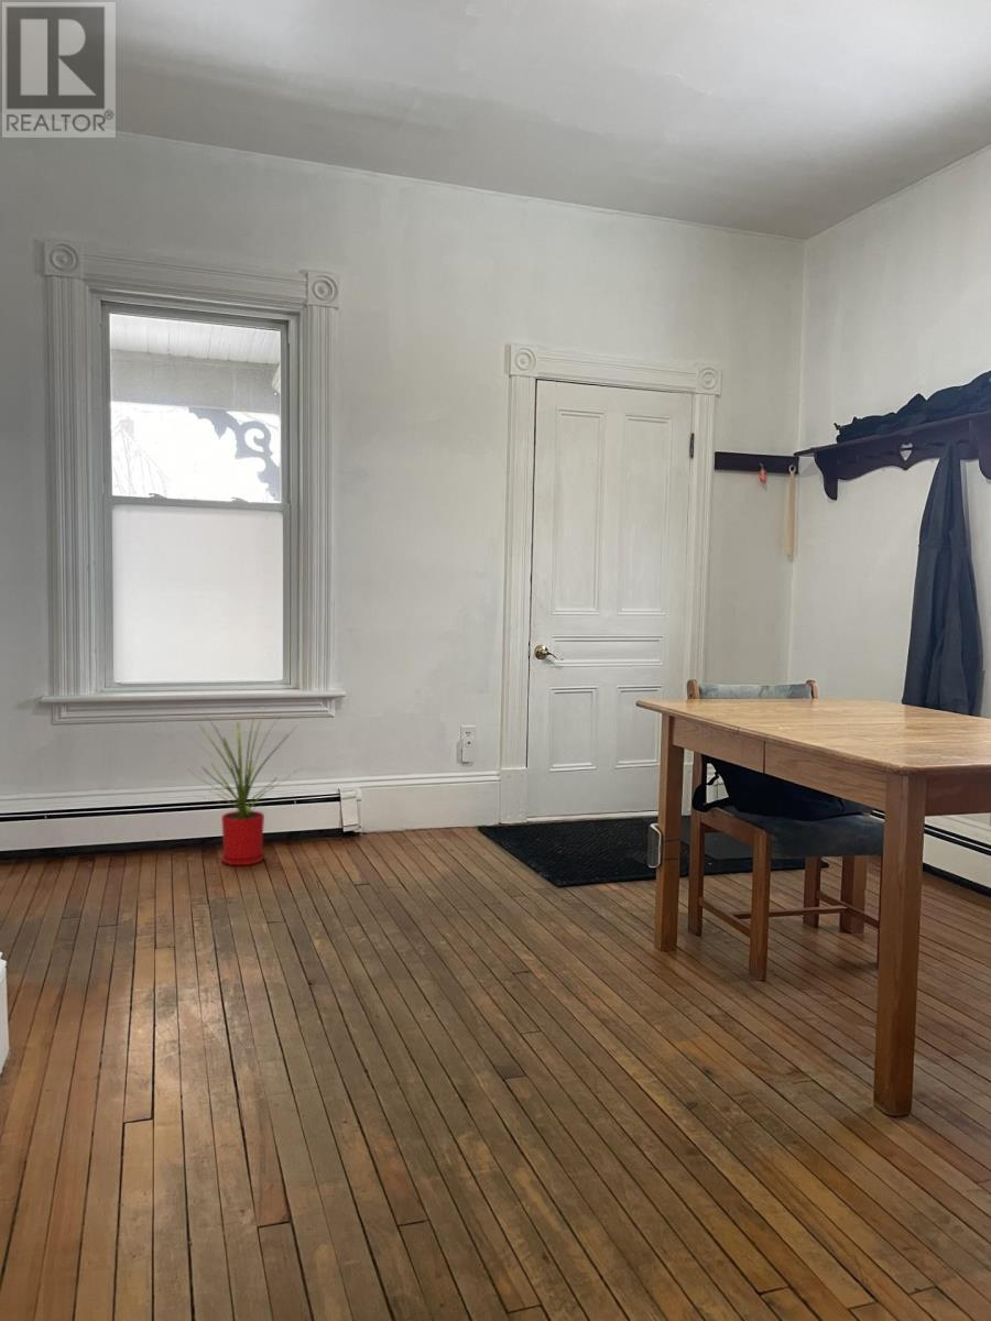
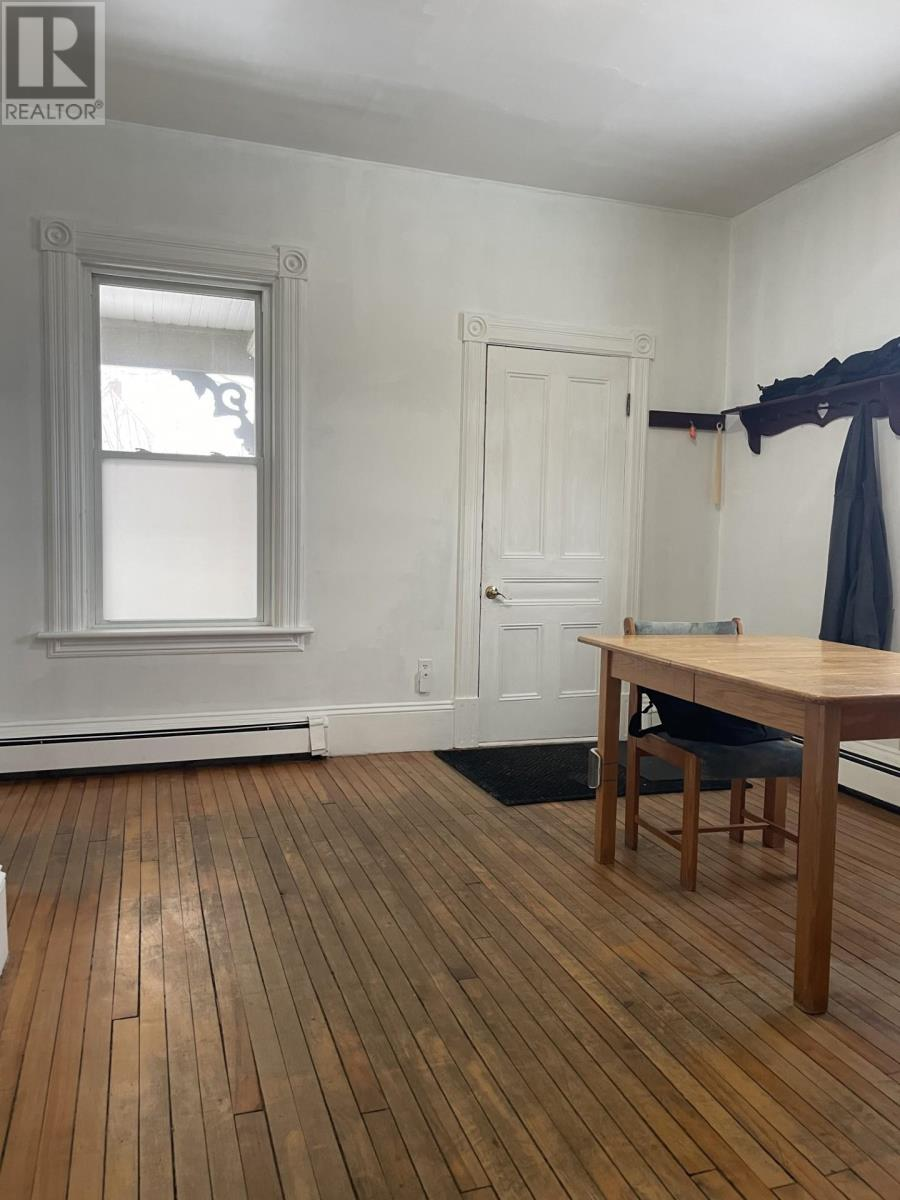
- house plant [187,709,301,866]
